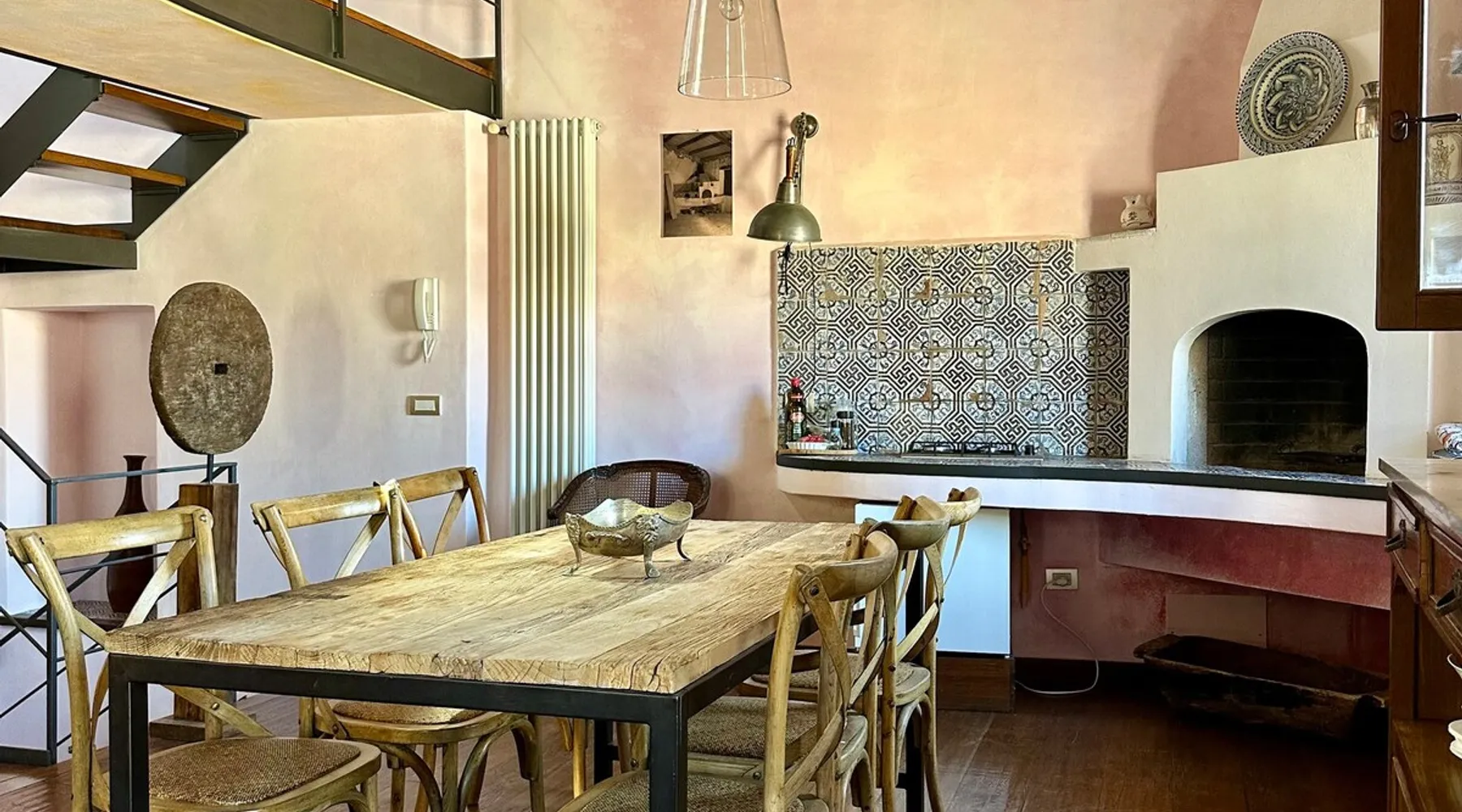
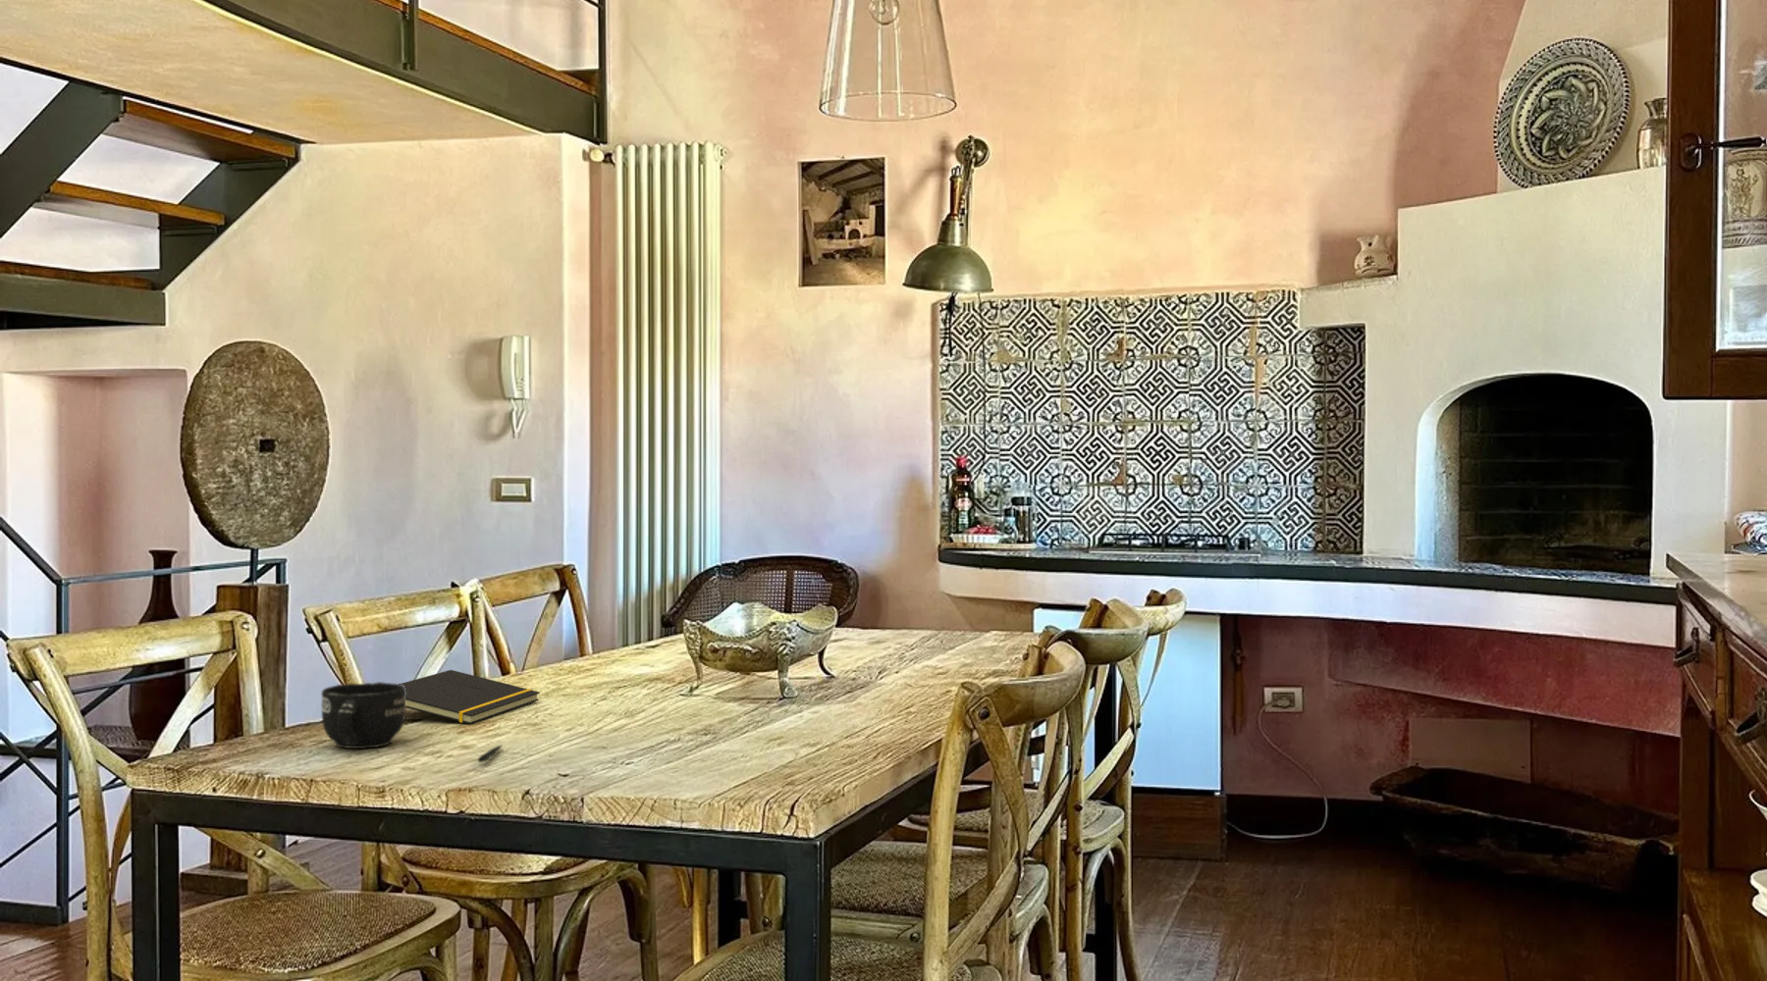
+ notepad [399,669,541,725]
+ mug [321,681,406,749]
+ pen [477,744,503,764]
